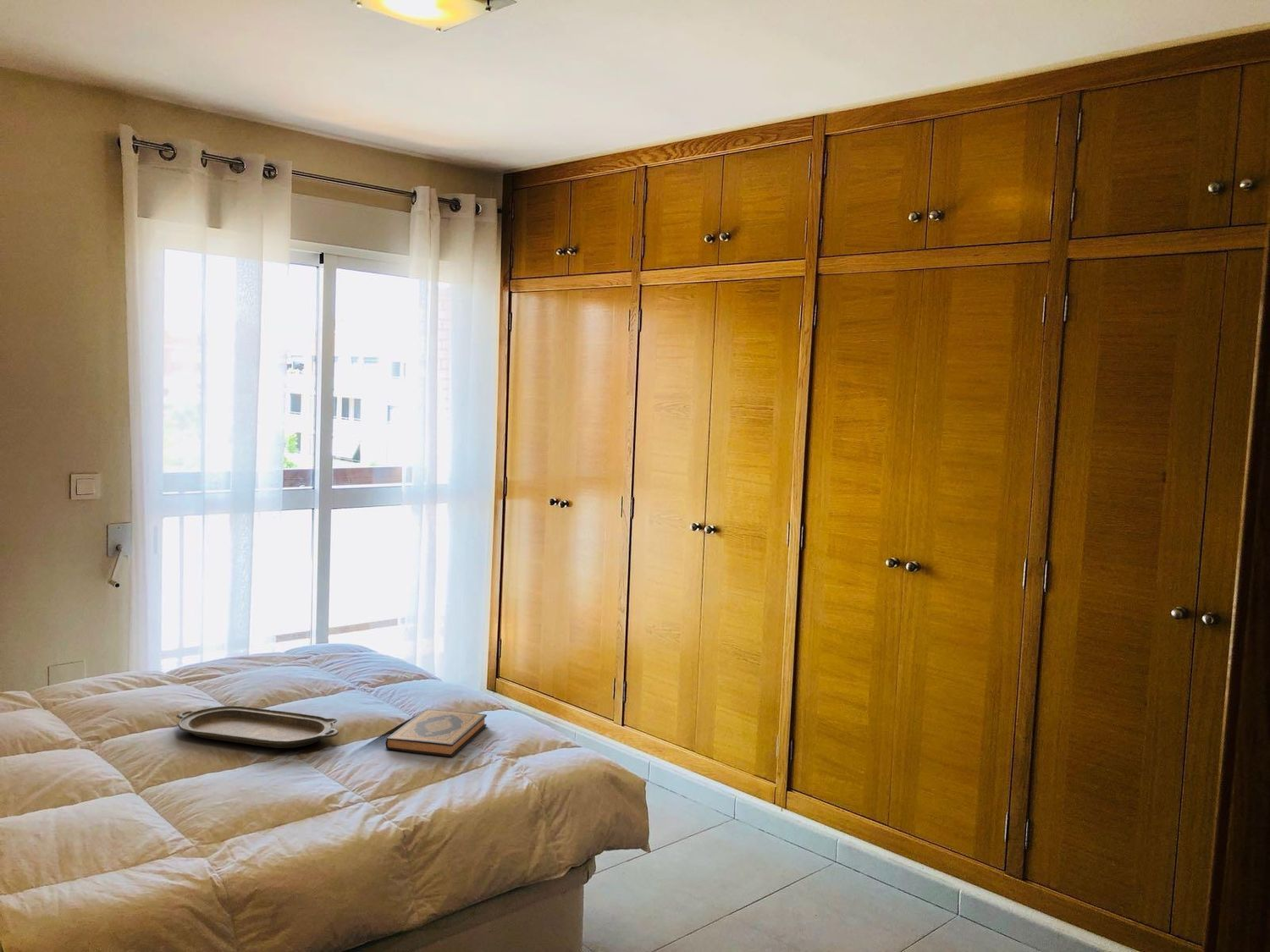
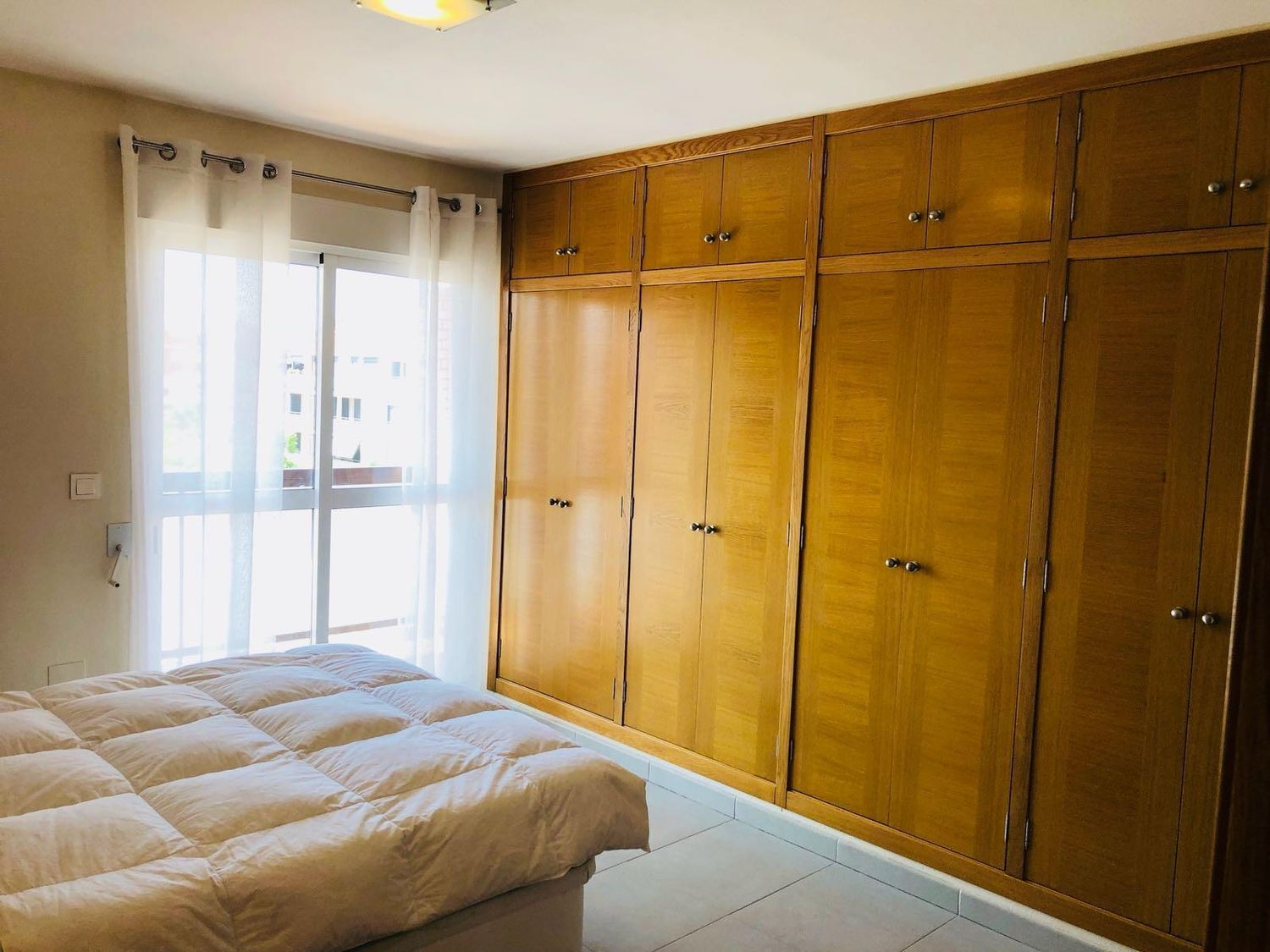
- hardback book [384,708,488,757]
- serving tray [176,705,340,749]
